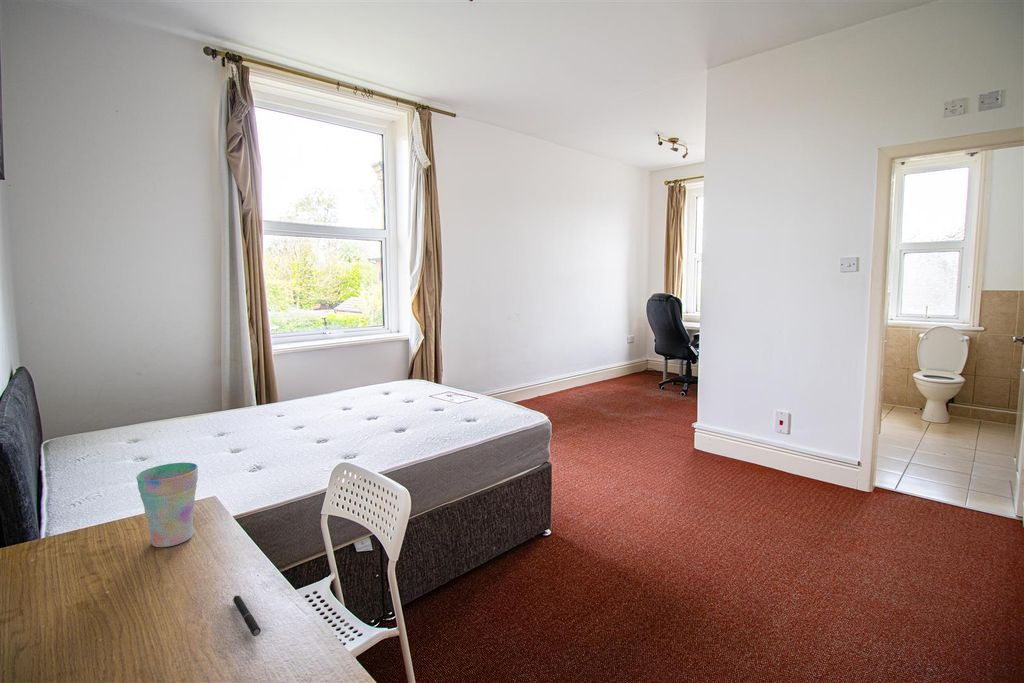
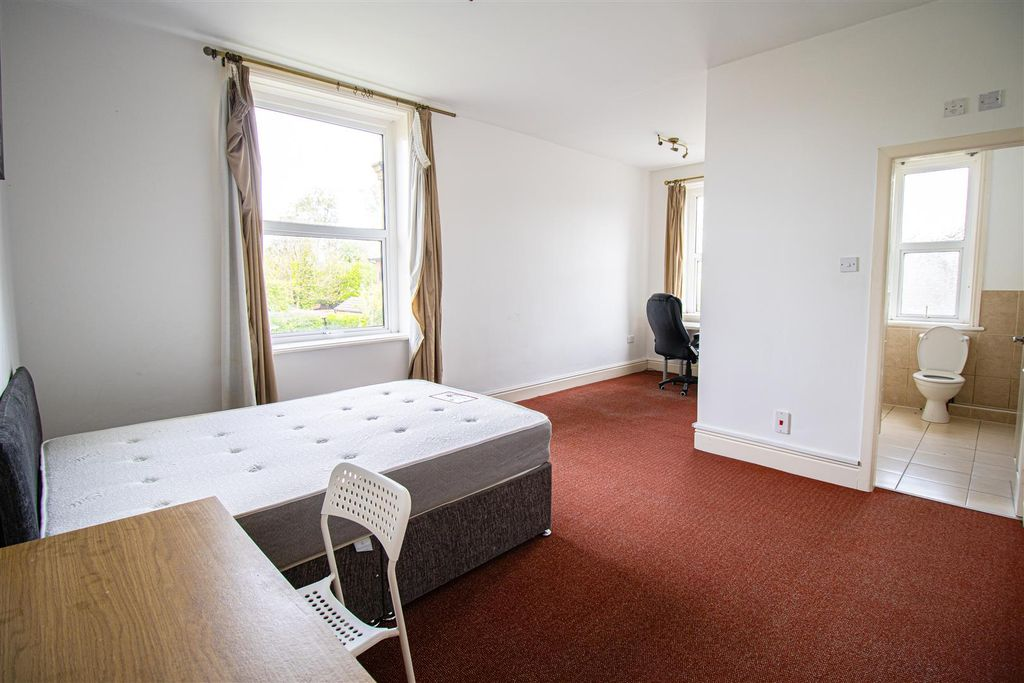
- pen [232,594,262,637]
- cup [135,462,199,548]
